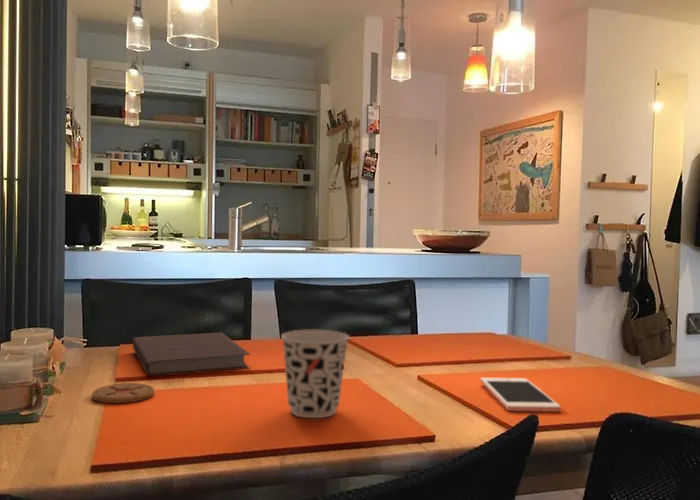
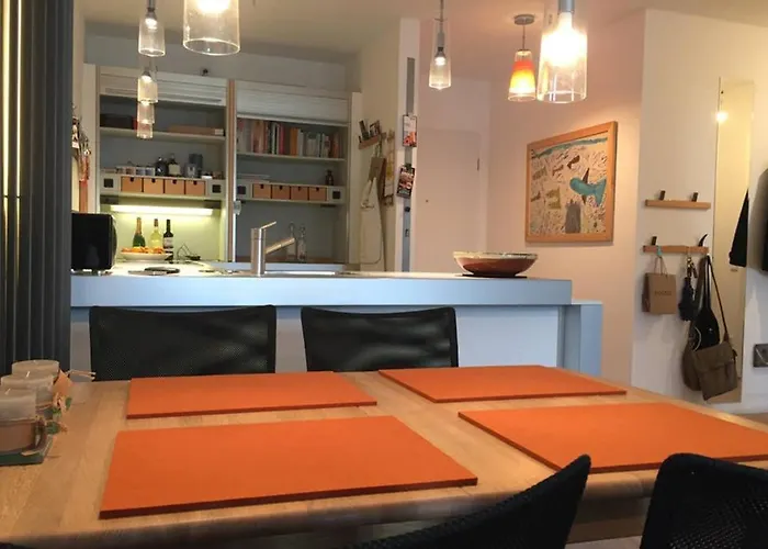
- coaster [91,382,155,404]
- notebook [132,332,251,377]
- cell phone [480,377,562,413]
- cup [280,329,350,419]
